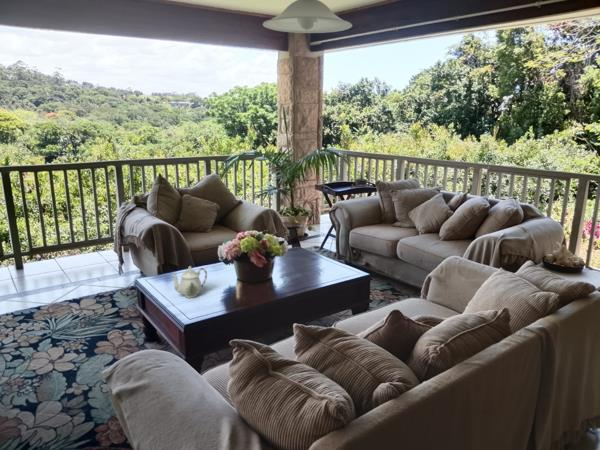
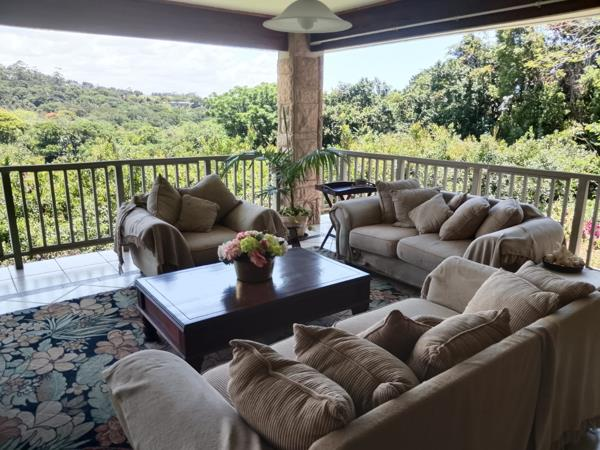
- teapot [170,265,208,299]
